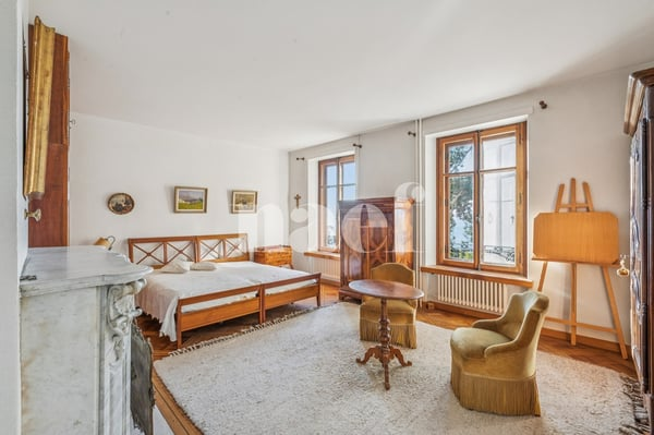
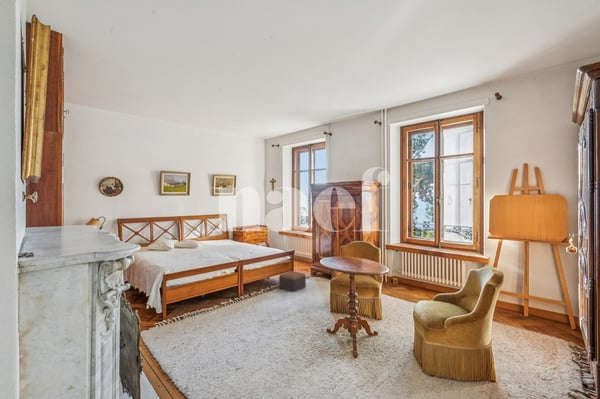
+ footstool [278,270,307,293]
